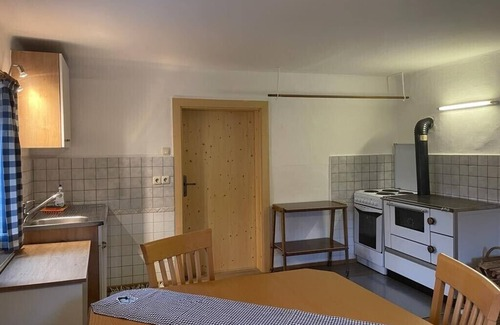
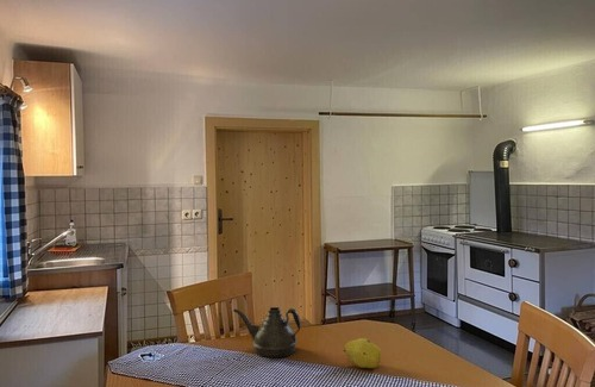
+ teapot [232,306,301,358]
+ fruit [343,337,382,369]
